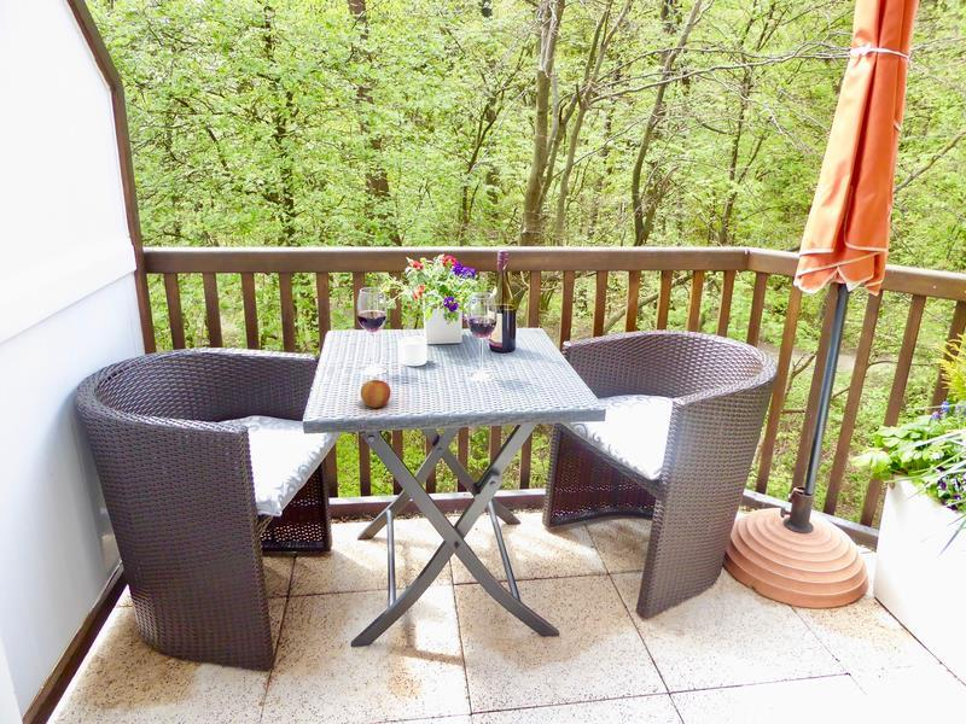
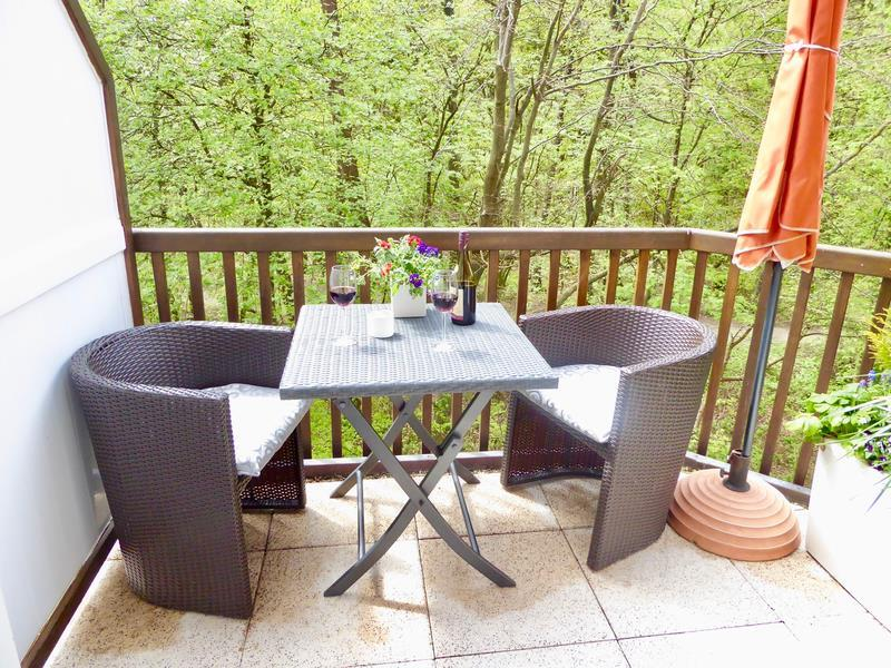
- apple [360,375,392,409]
